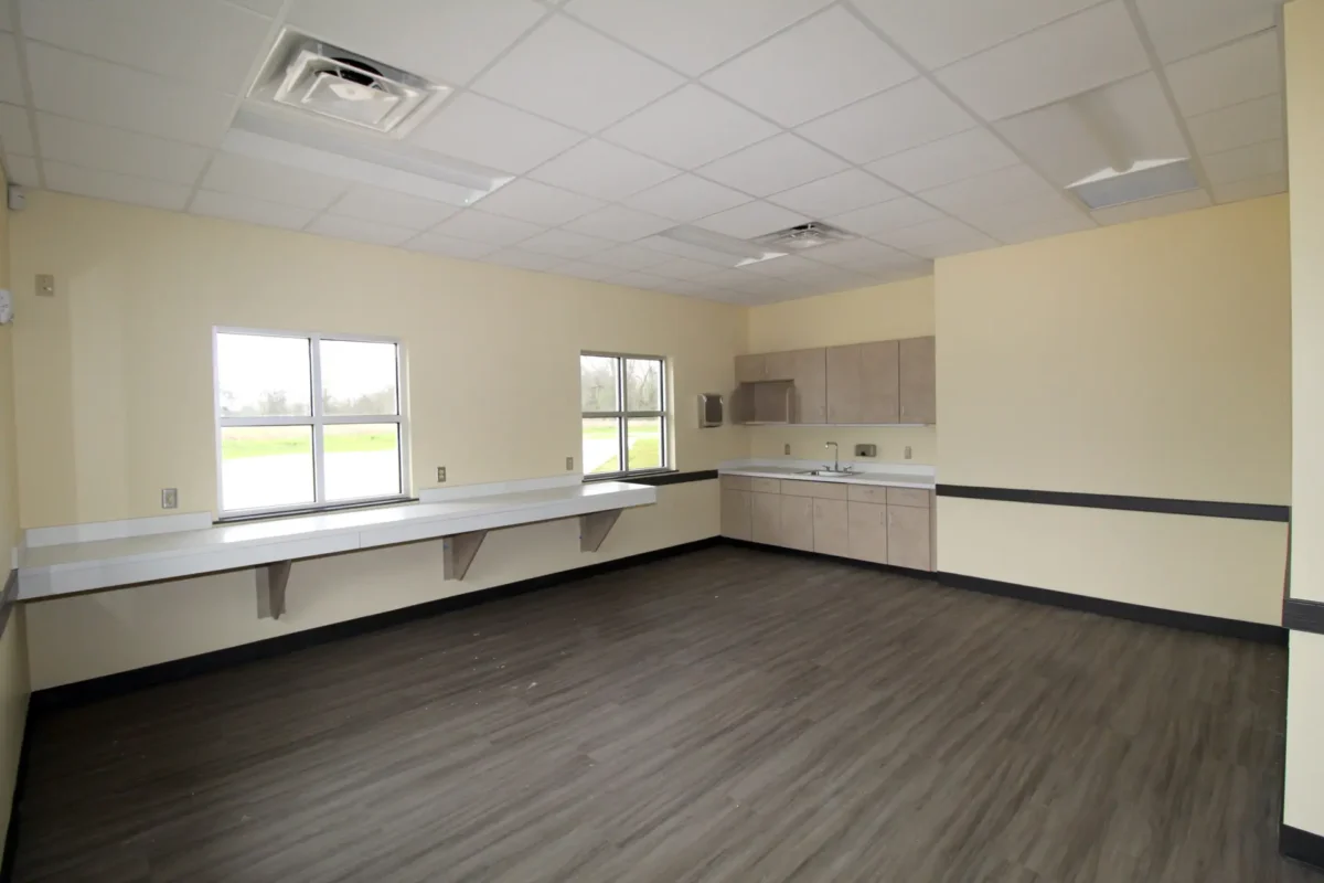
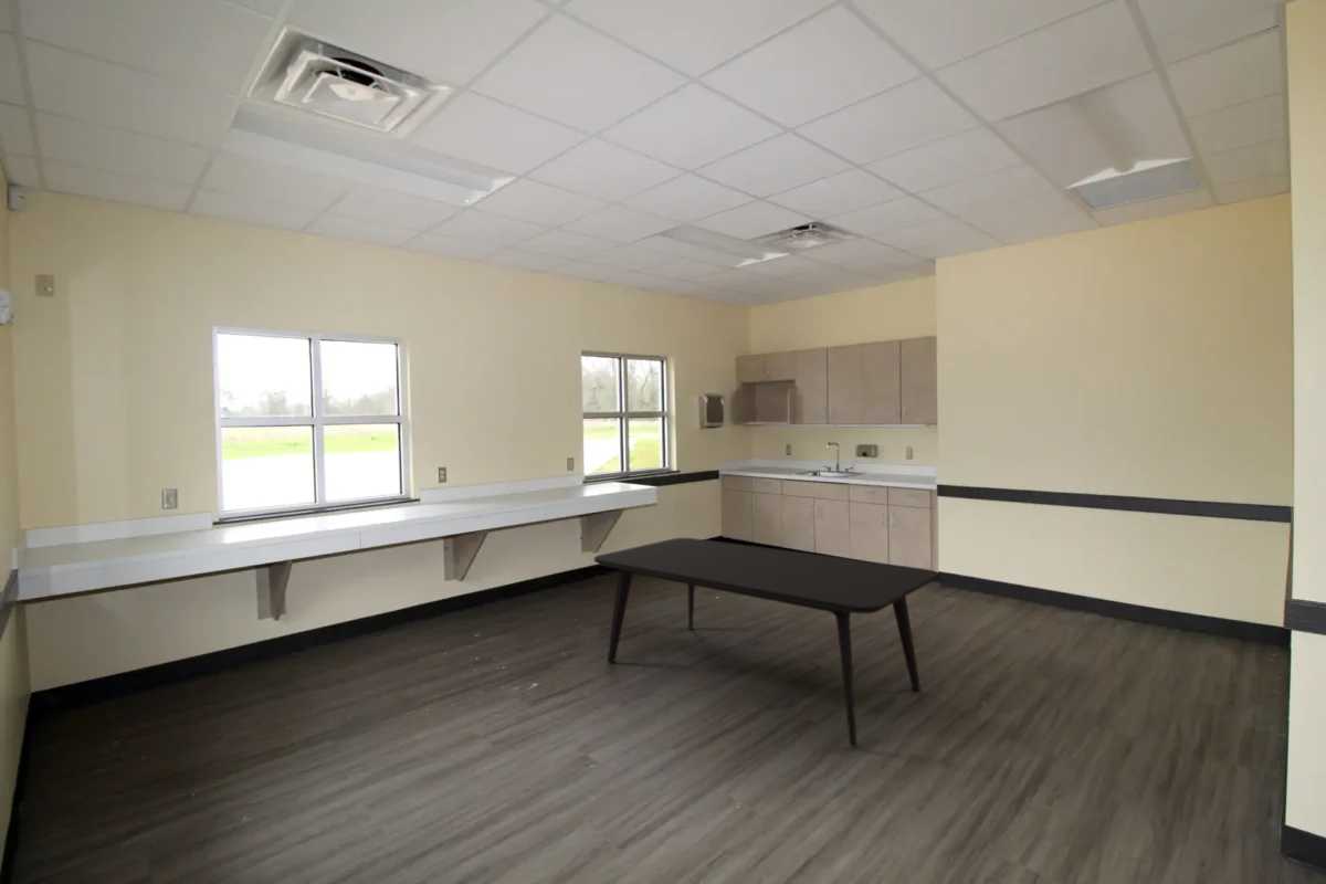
+ dining table [593,537,939,748]
